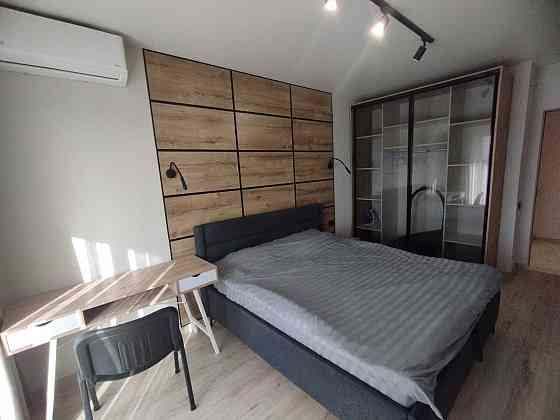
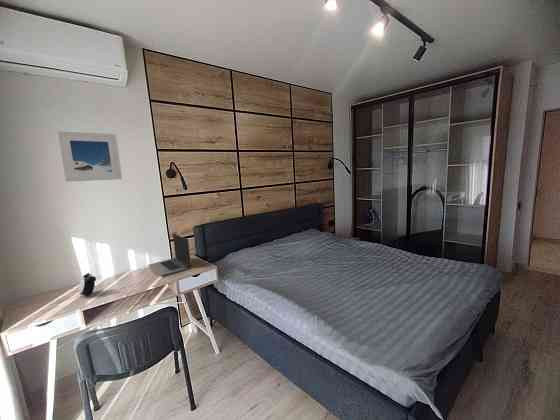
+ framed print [56,130,123,183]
+ laptop computer [147,232,192,277]
+ alarm clock [78,272,97,299]
